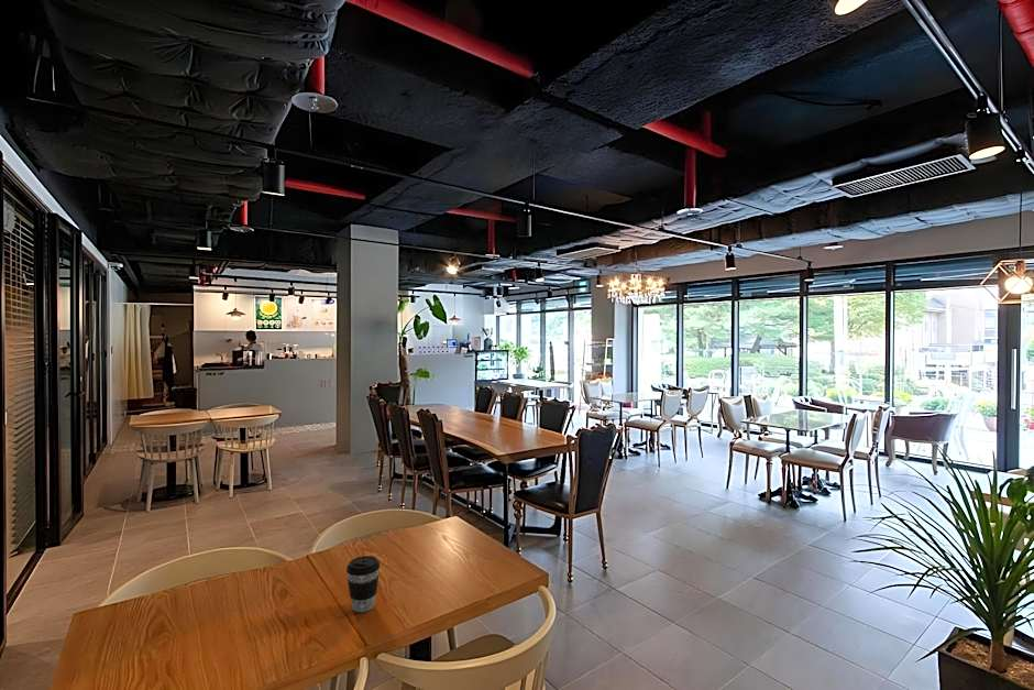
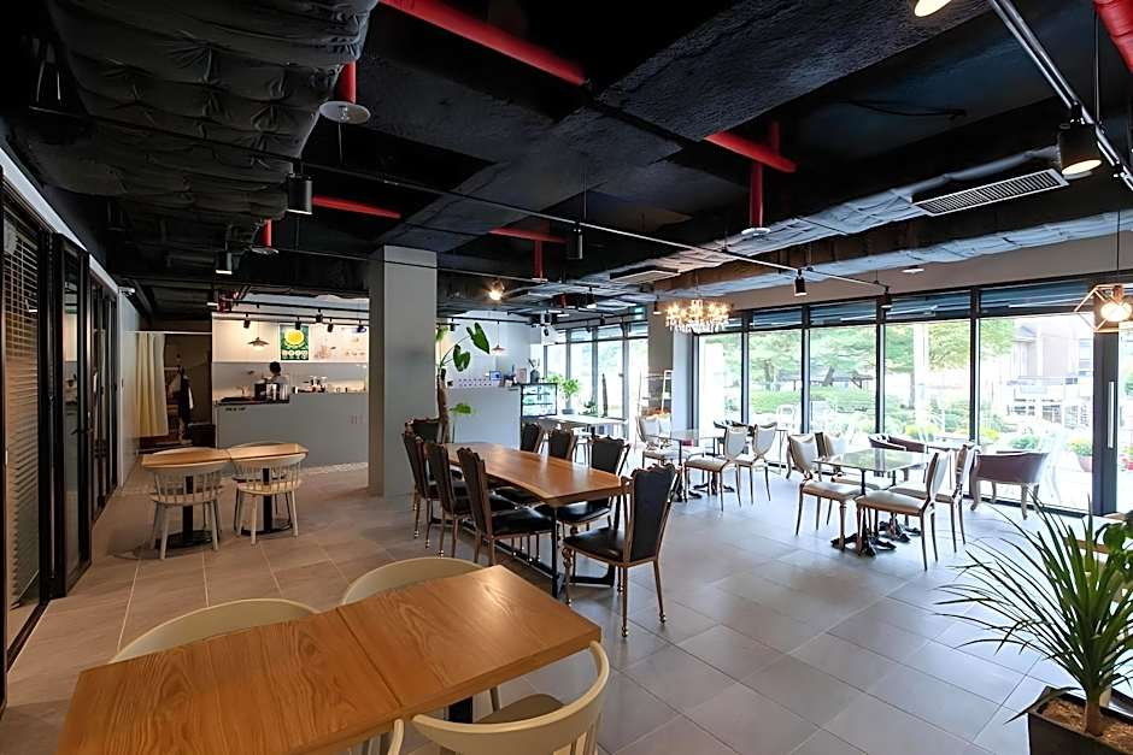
- coffee cup [345,555,381,613]
